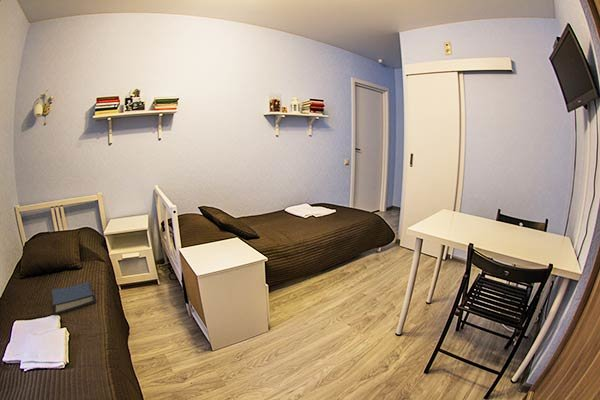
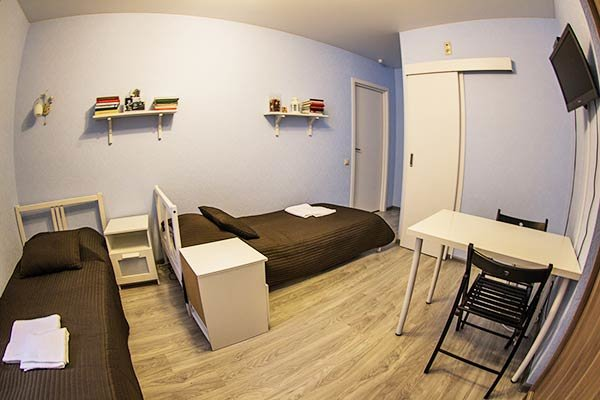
- hardback book [51,281,97,316]
